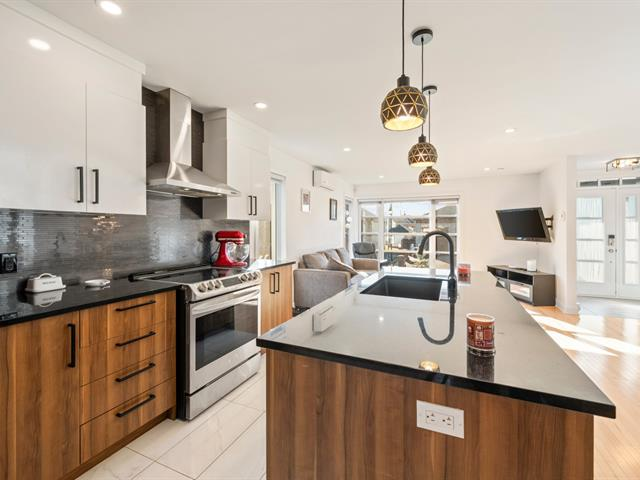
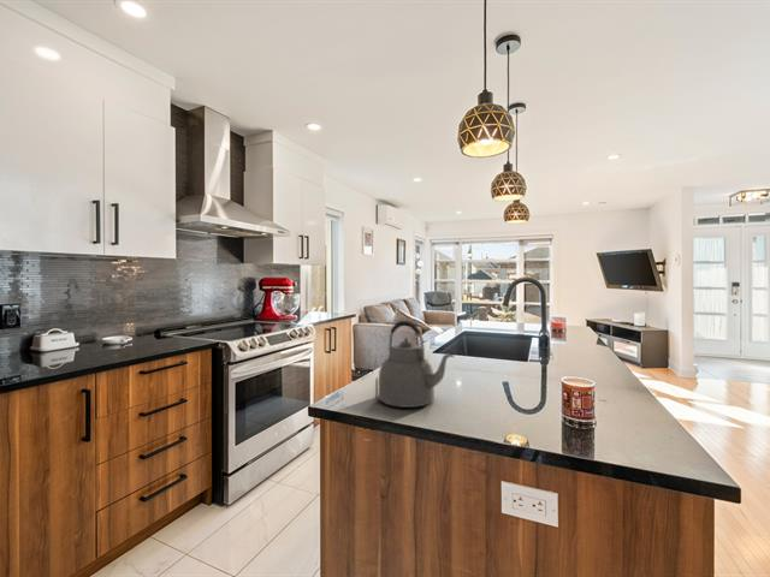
+ kettle [378,320,456,409]
